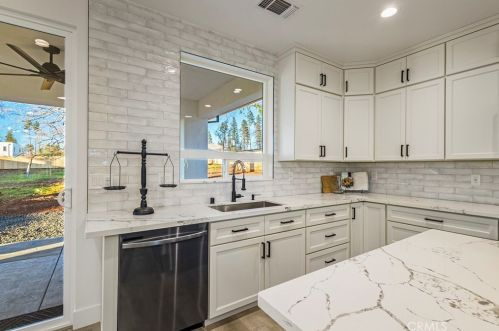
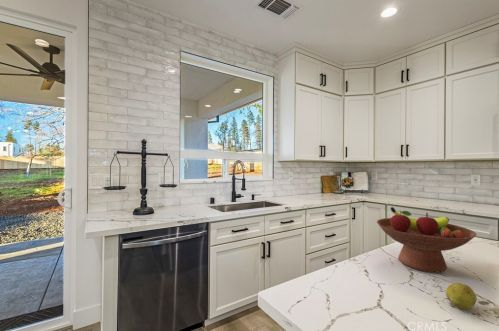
+ fruit bowl [376,206,478,273]
+ fruit [445,282,477,310]
